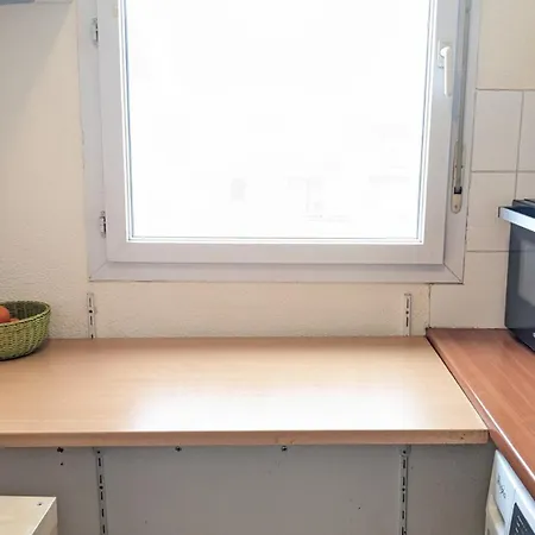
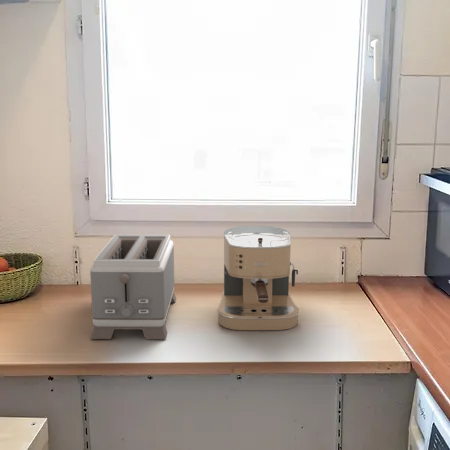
+ coffee maker [216,225,301,331]
+ toaster [89,234,177,340]
